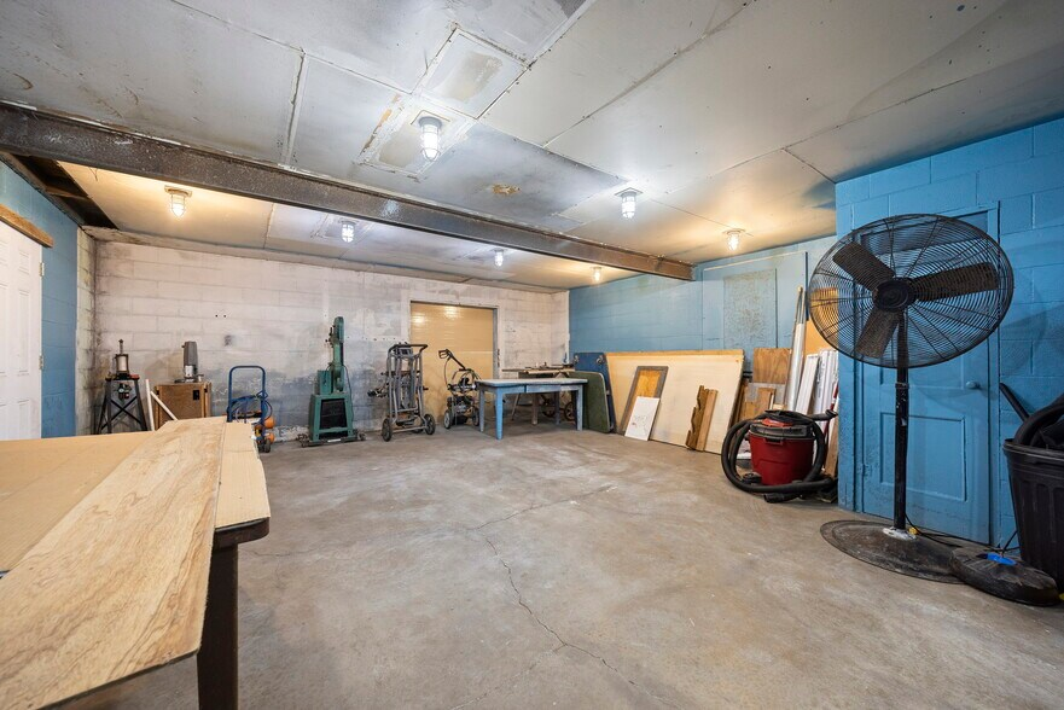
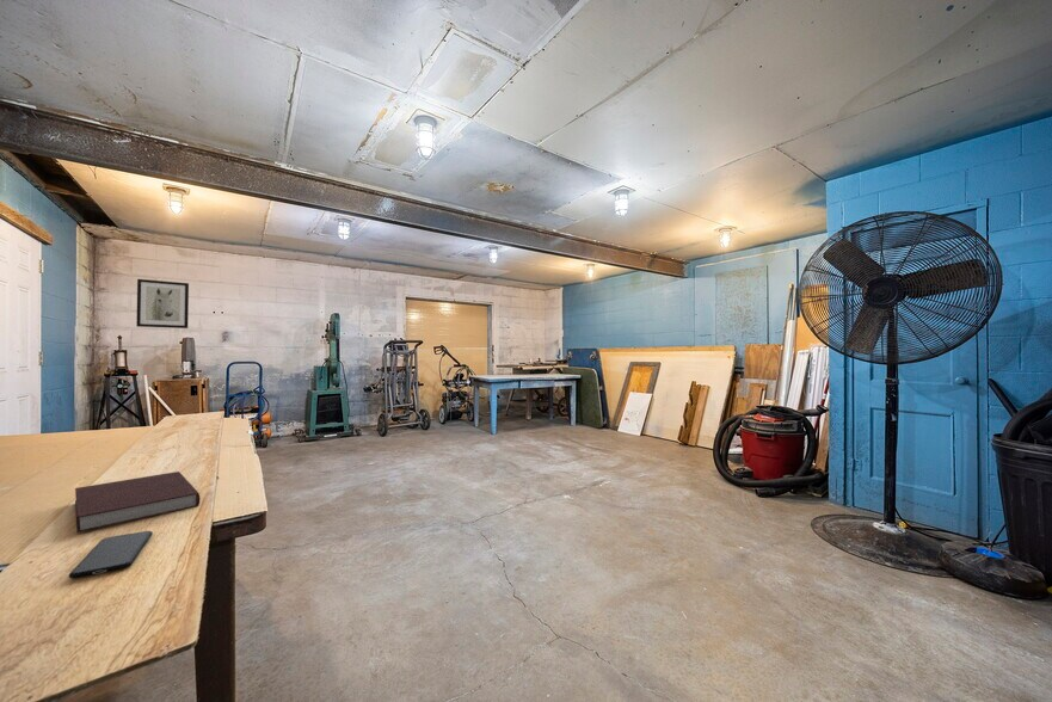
+ notebook [74,470,201,534]
+ wall art [135,278,190,330]
+ smartphone [68,530,154,580]
